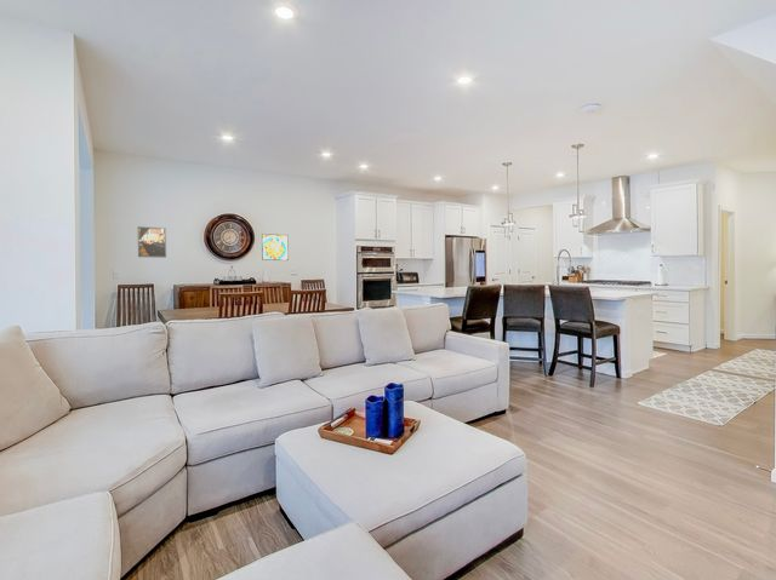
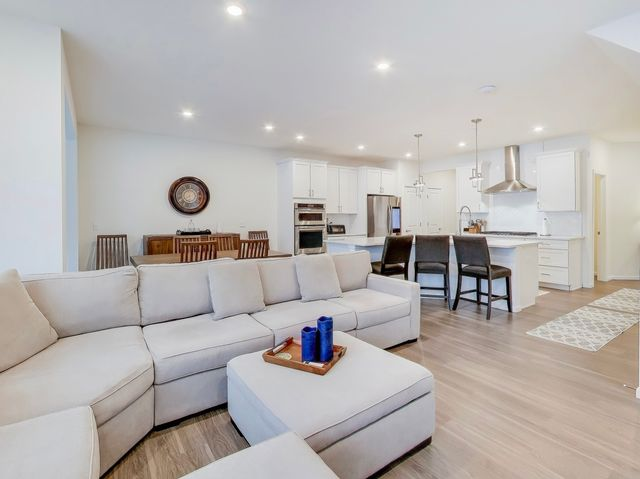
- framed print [137,225,167,259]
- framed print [261,232,290,262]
